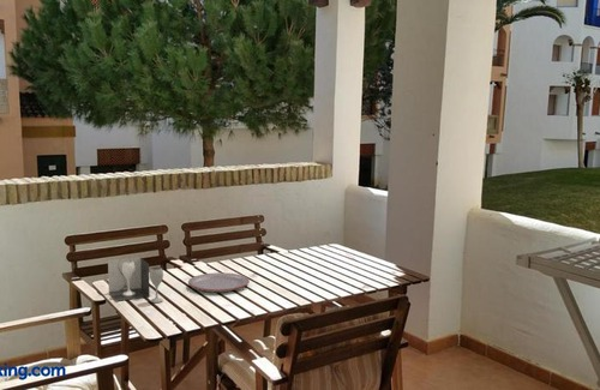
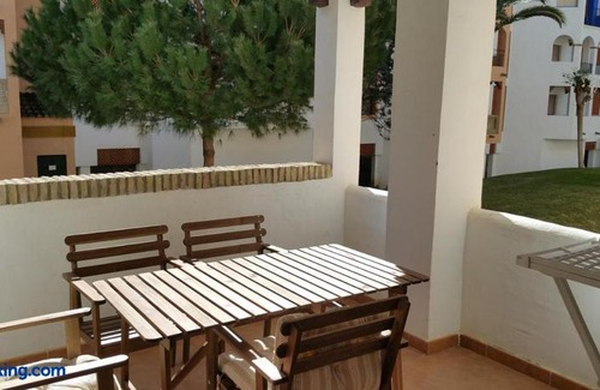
- plate [187,271,251,293]
- wine glass [107,256,164,304]
